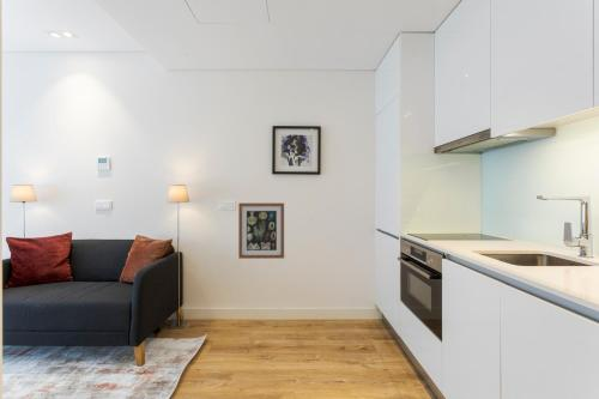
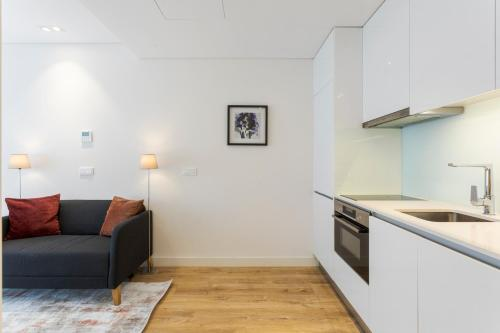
- wall art [237,202,285,260]
